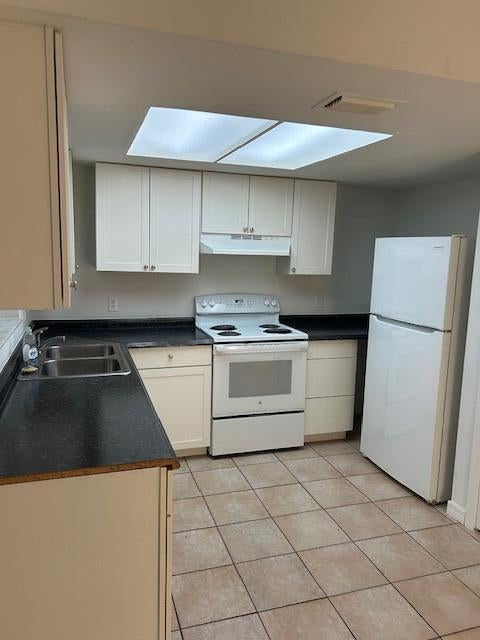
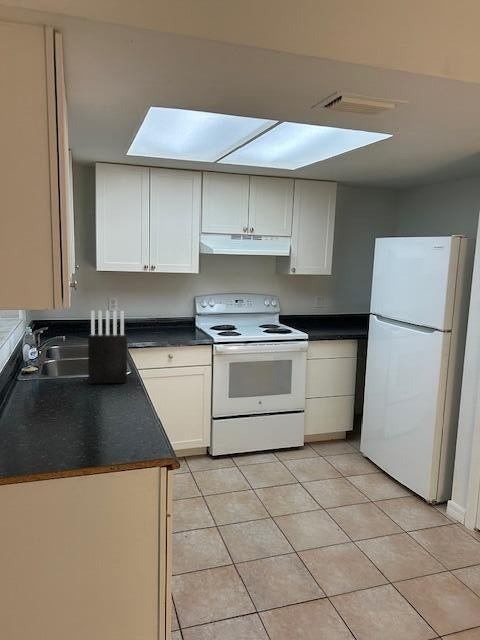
+ knife block [87,310,128,384]
